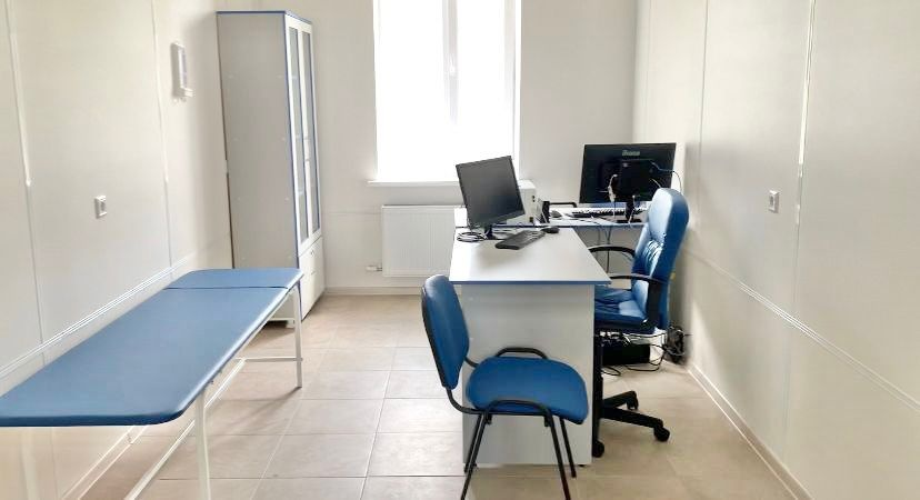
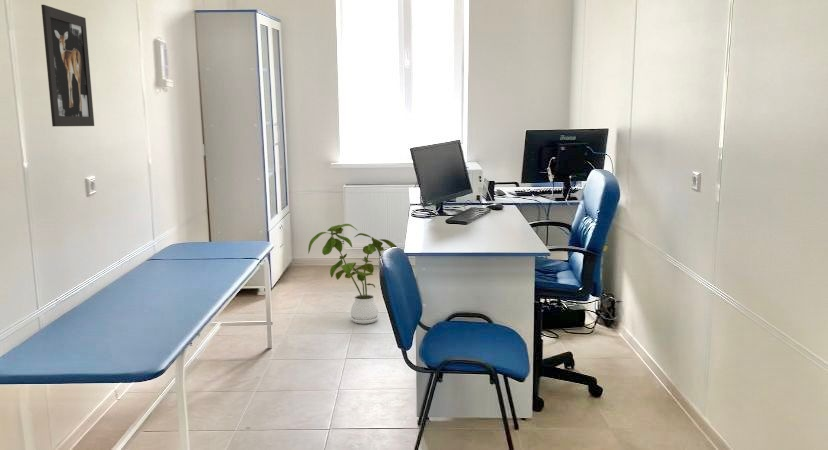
+ wall art [40,4,95,127]
+ house plant [307,223,398,325]
